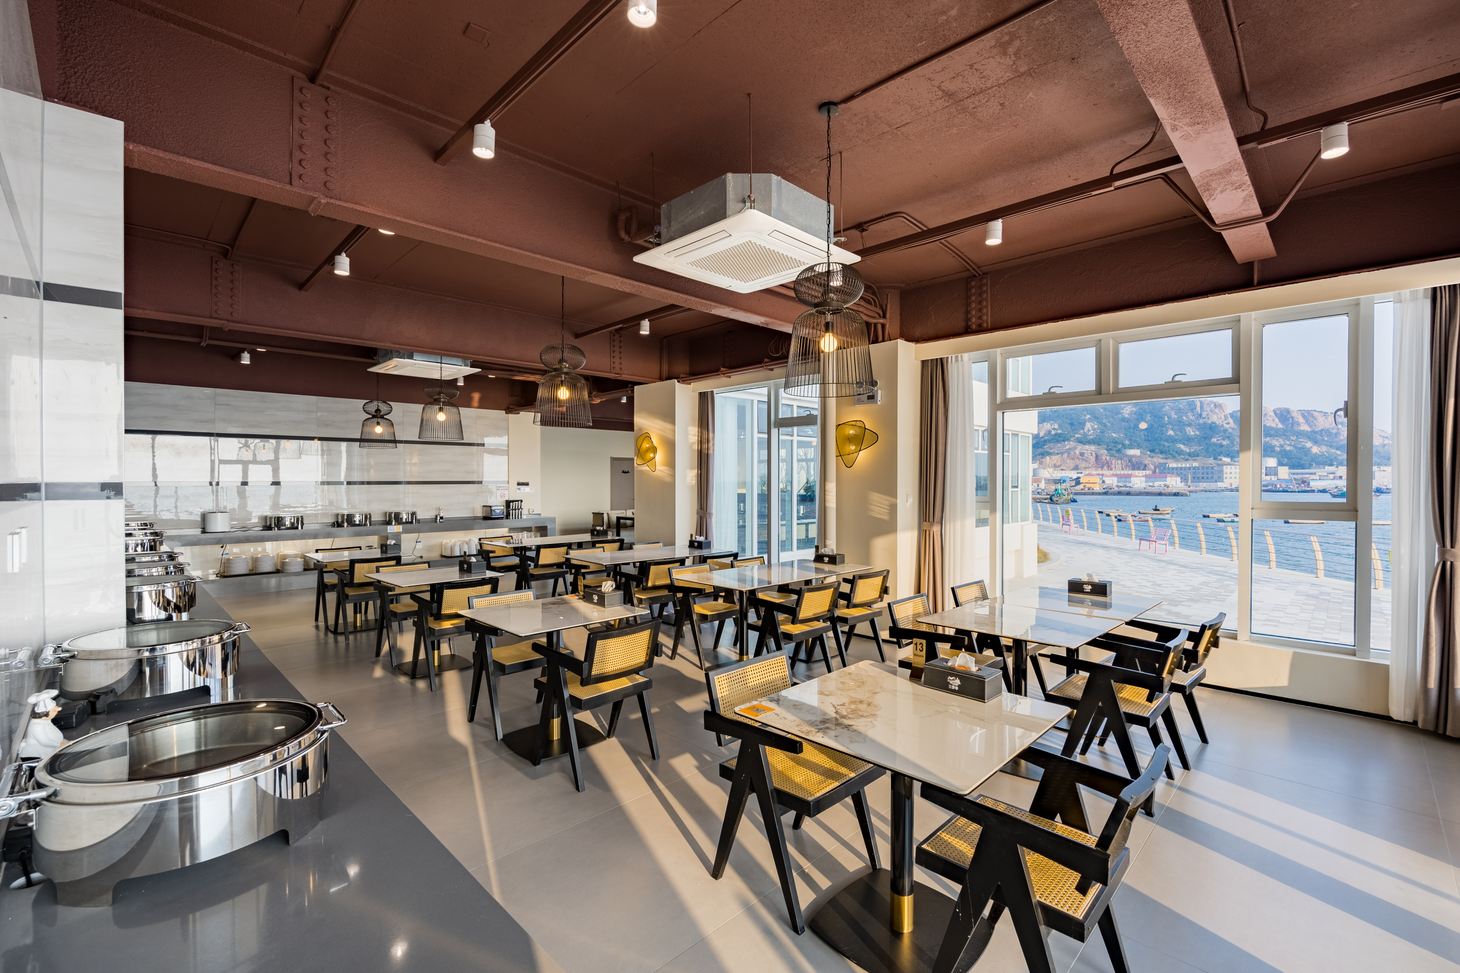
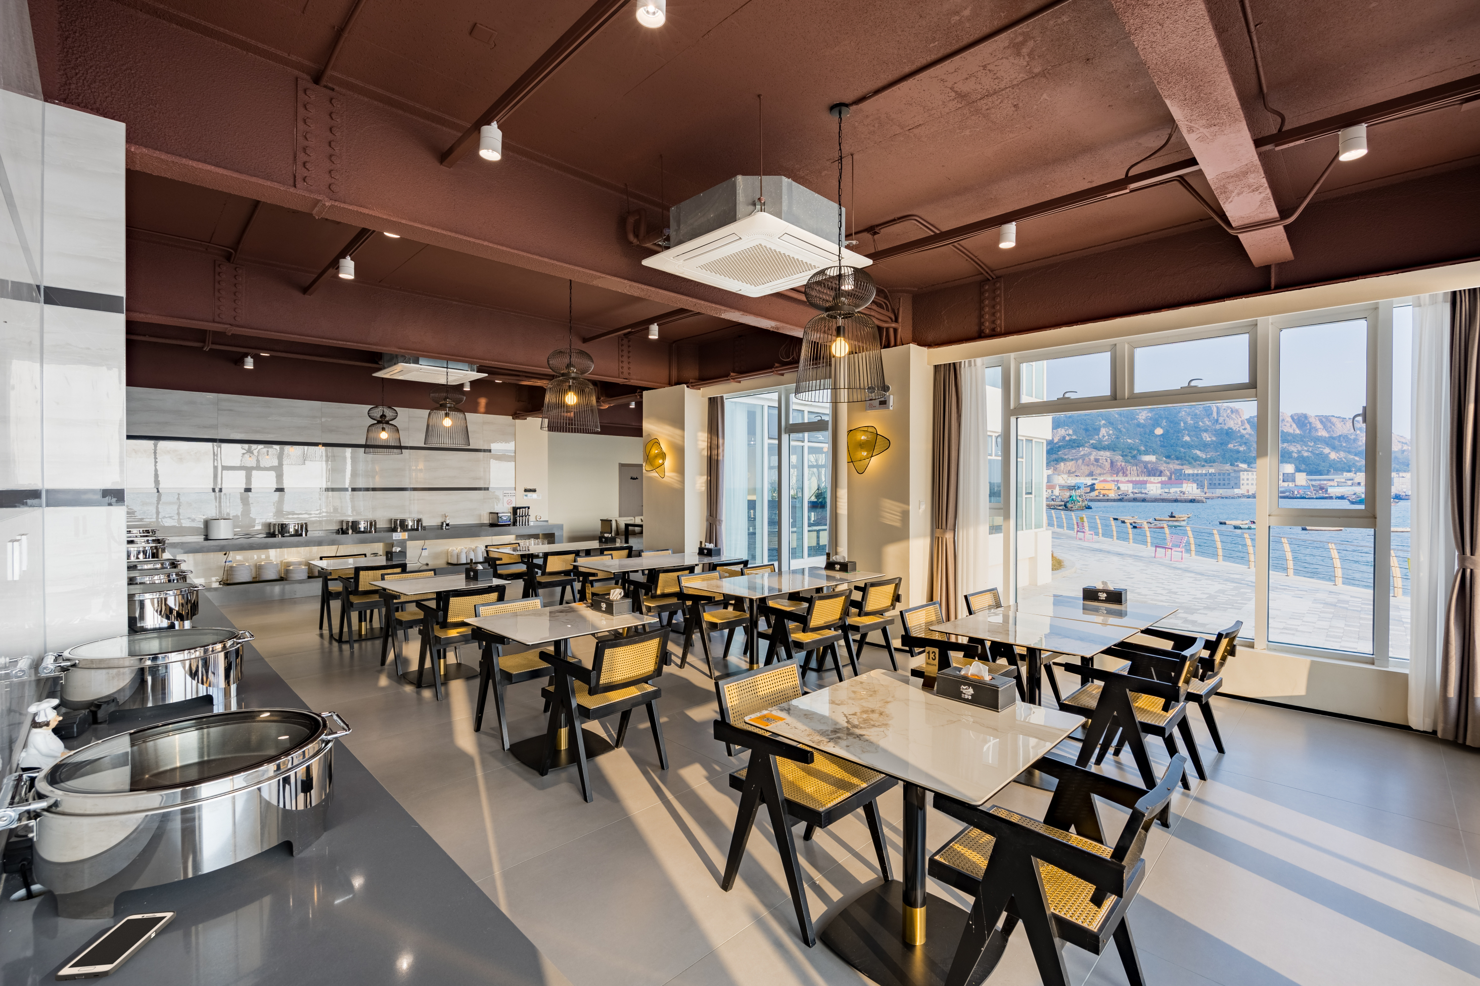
+ cell phone [54,910,176,982]
